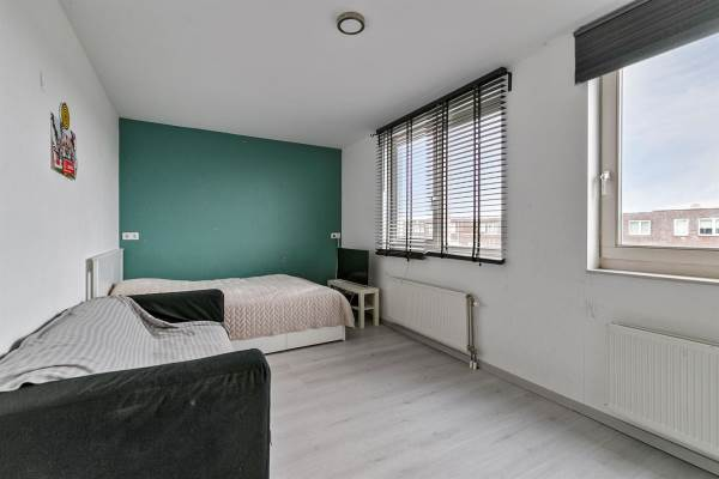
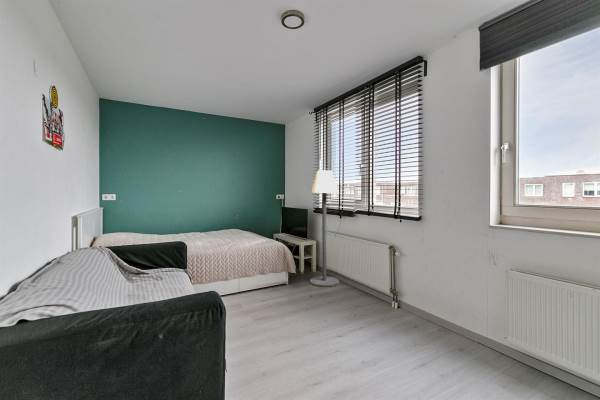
+ floor lamp [309,169,340,288]
